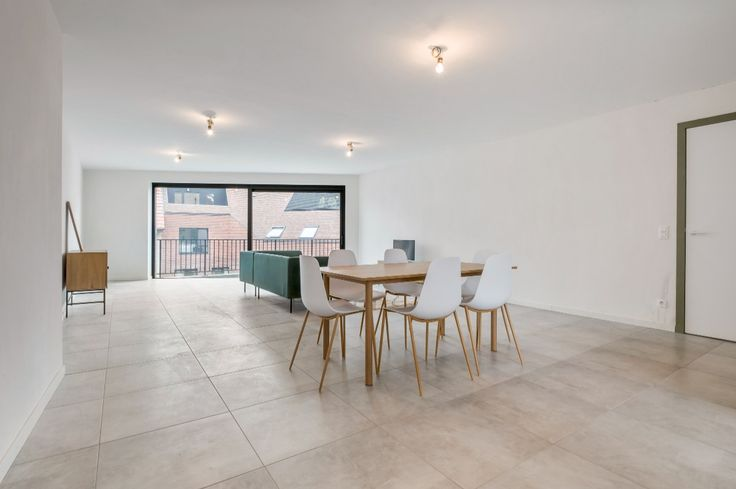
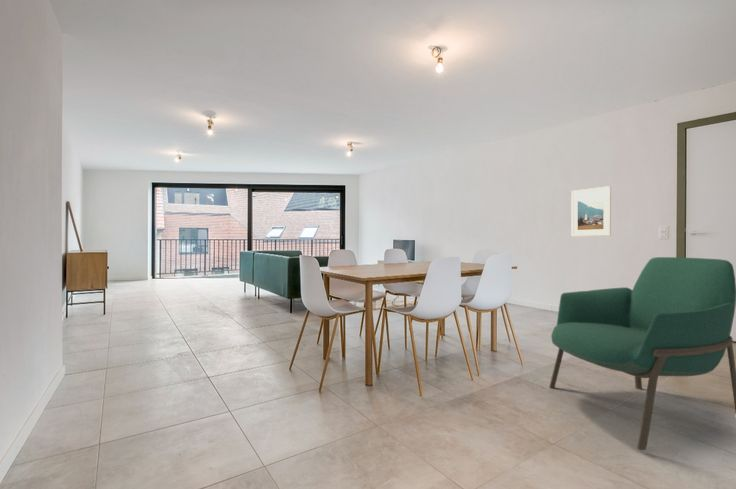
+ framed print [571,185,612,237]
+ armchair [548,256,736,451]
